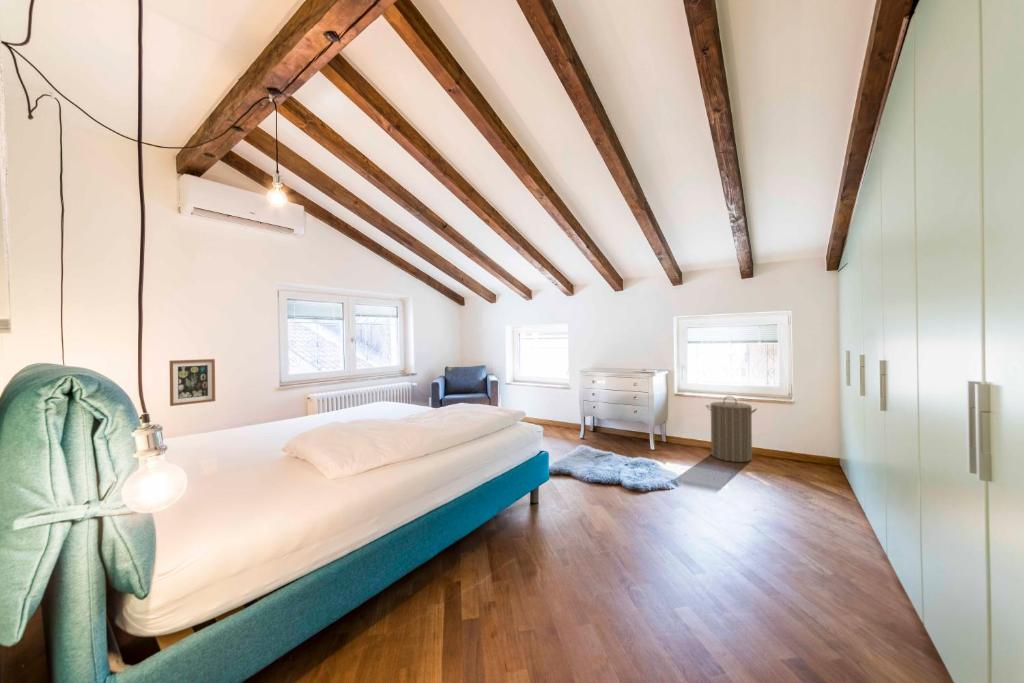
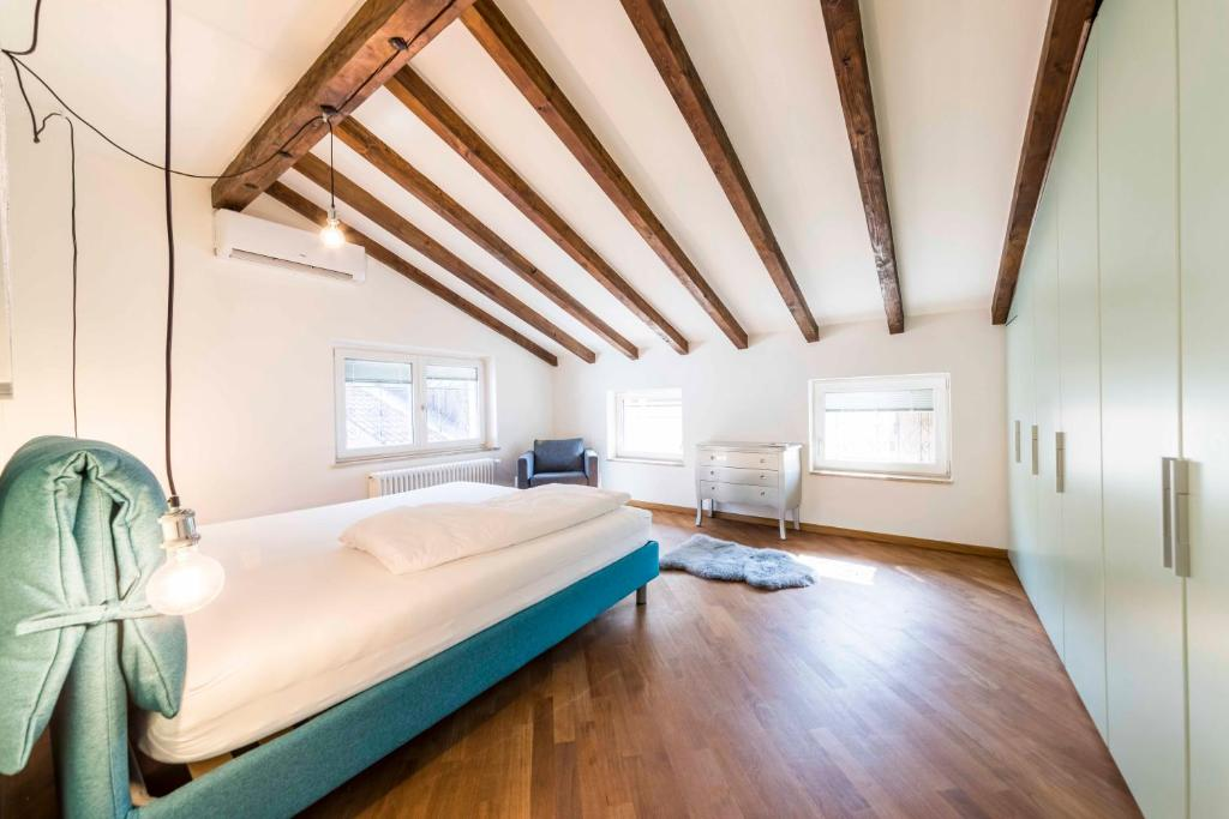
- wall art [169,358,216,407]
- laundry hamper [705,395,758,463]
